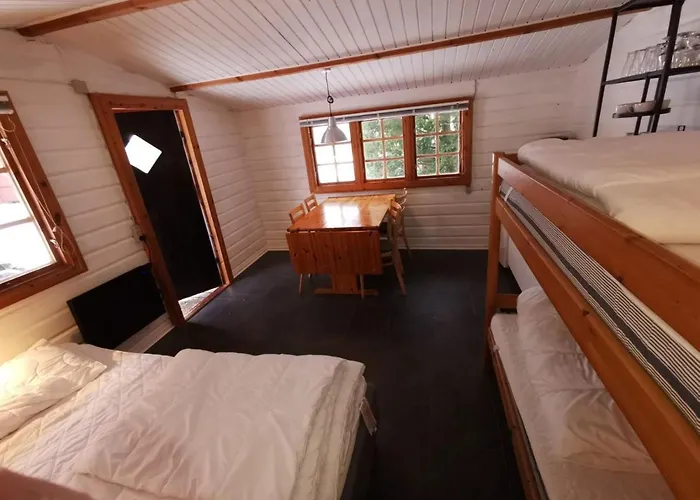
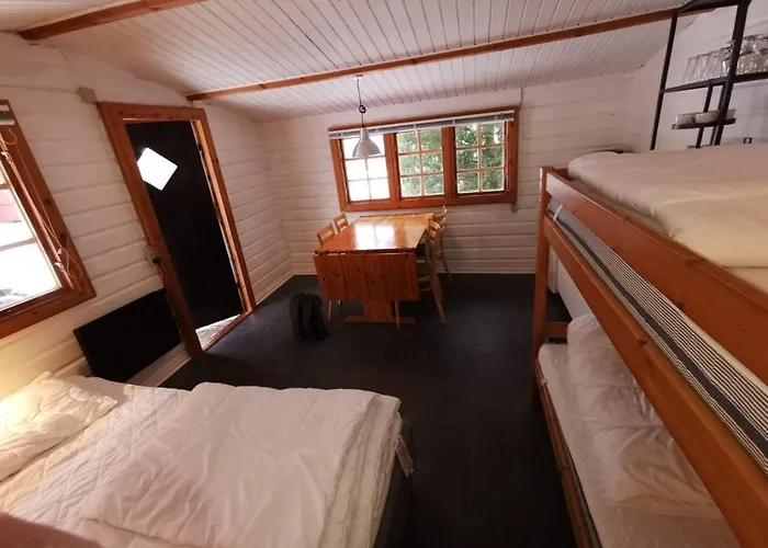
+ backpack [287,290,330,342]
